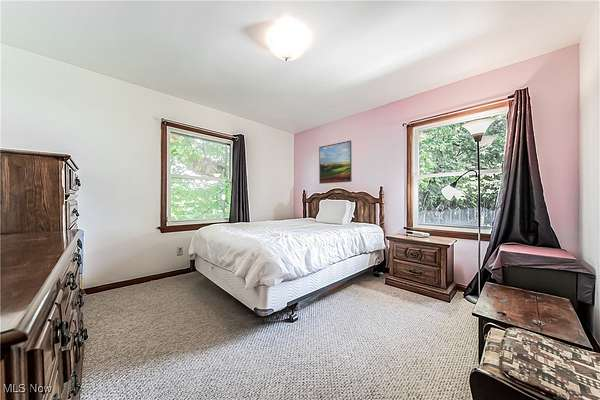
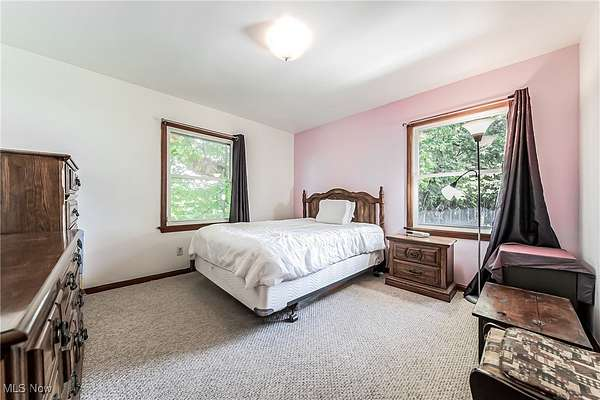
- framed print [318,140,353,185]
